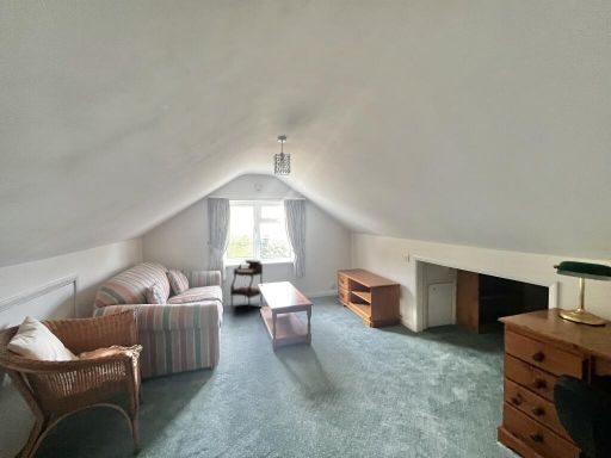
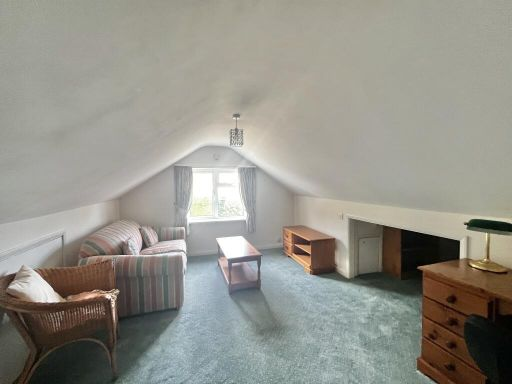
- side table [229,259,264,311]
